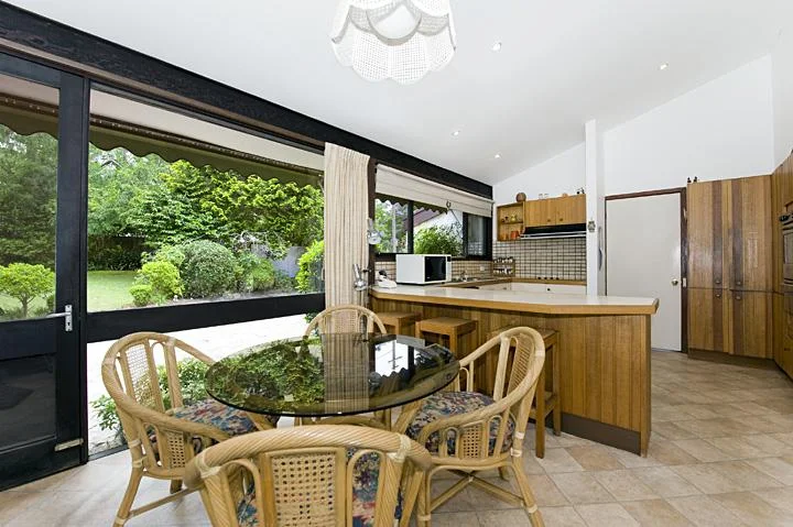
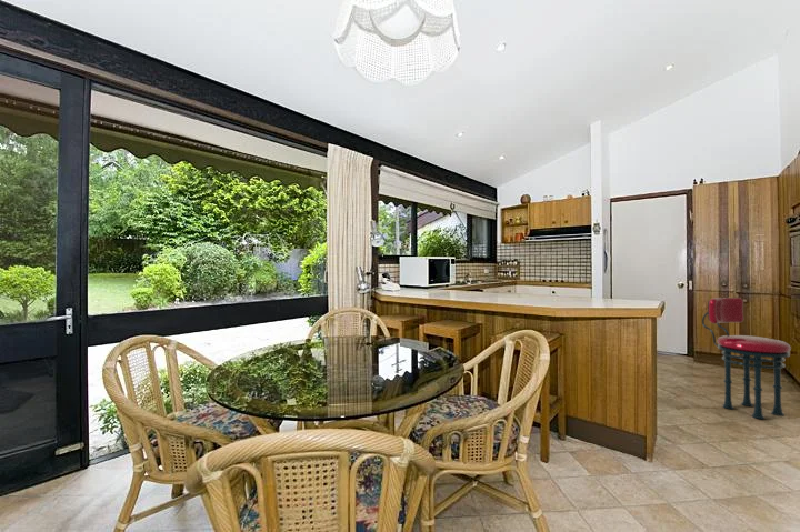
+ stool [701,297,792,420]
